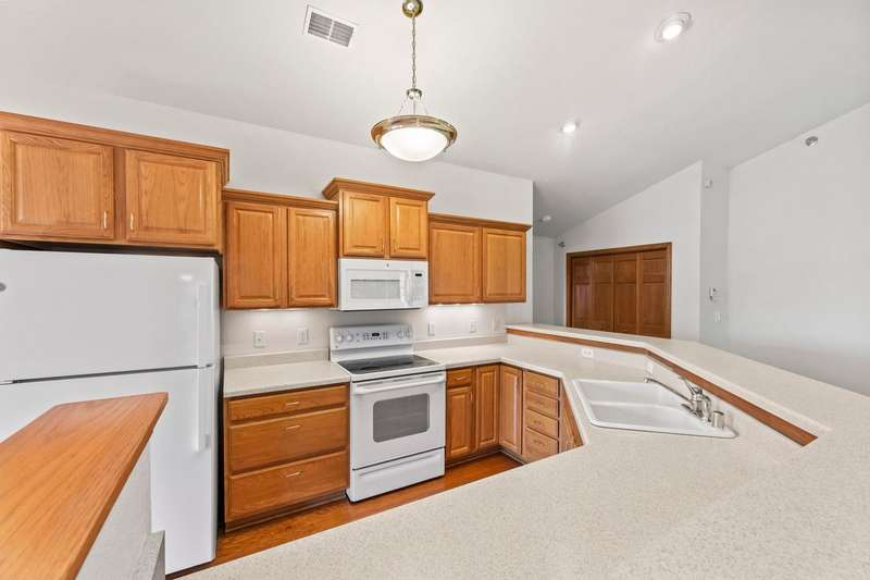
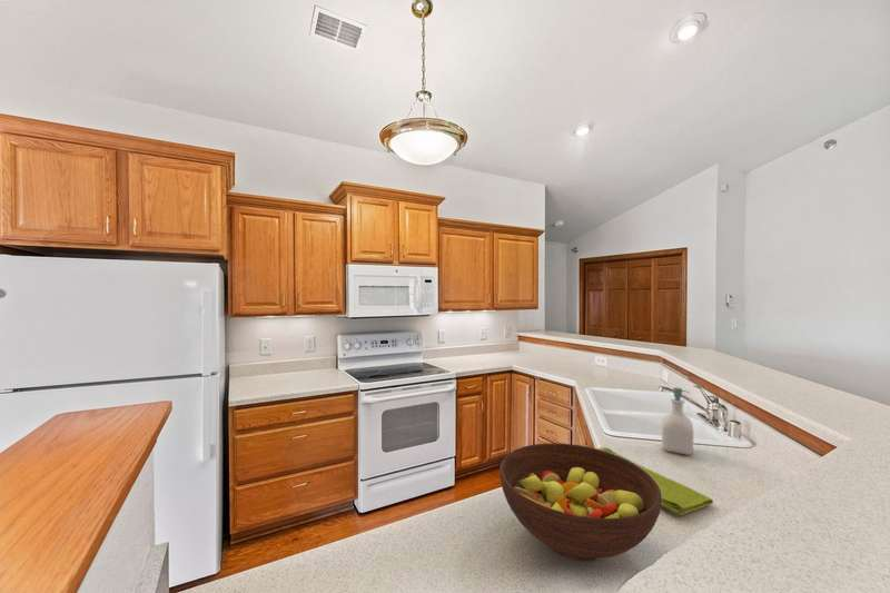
+ soap bottle [661,386,694,456]
+ dish towel [596,446,714,516]
+ fruit bowl [498,442,662,562]
